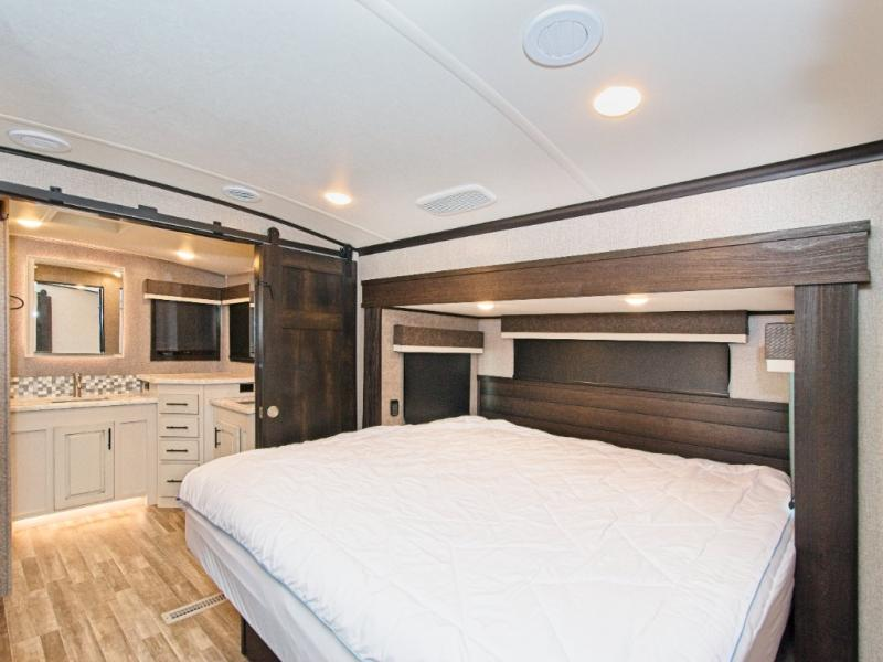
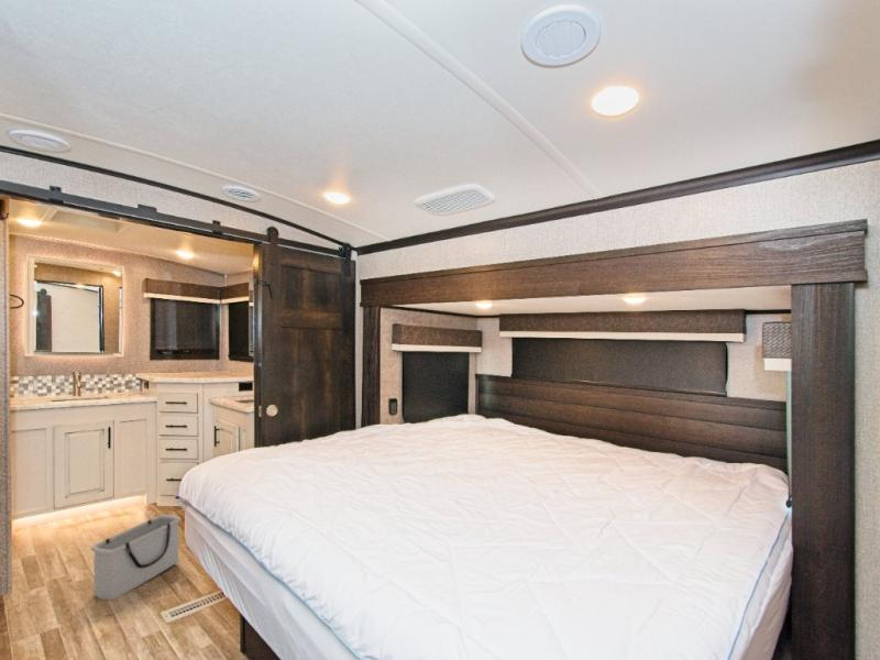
+ storage bin [89,514,183,602]
